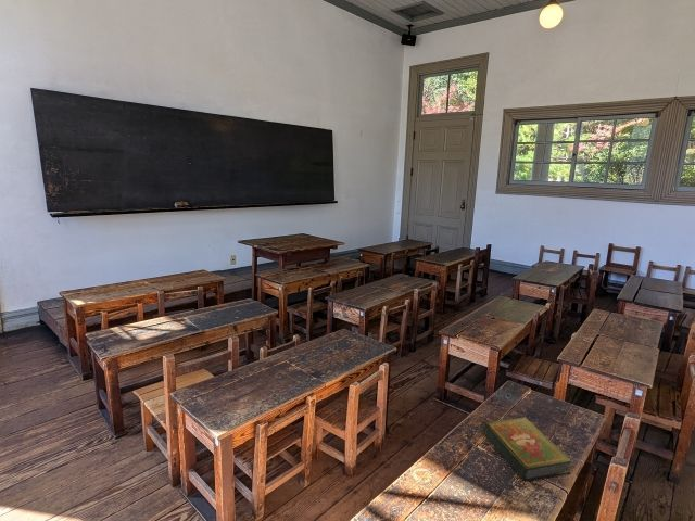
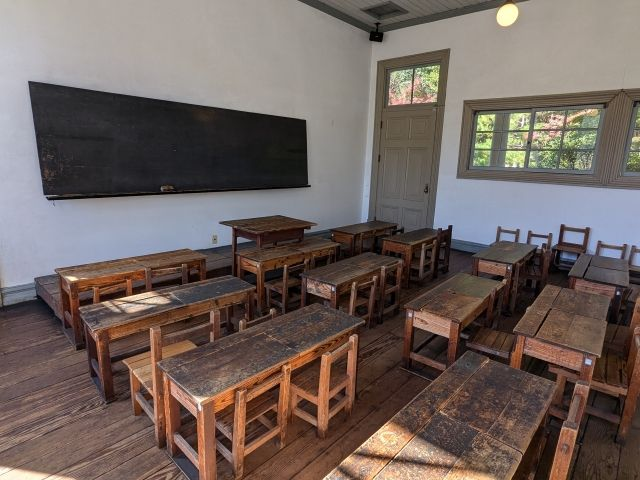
- book [482,417,573,482]
